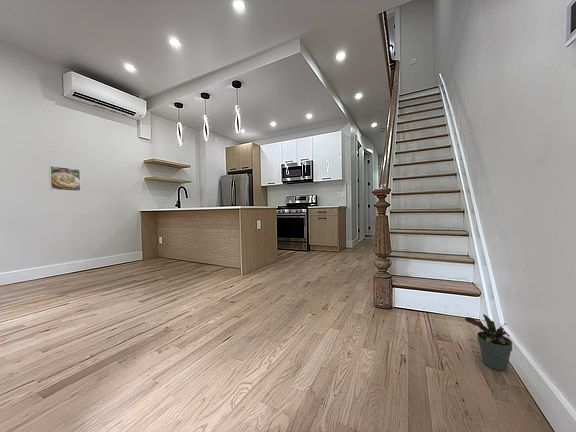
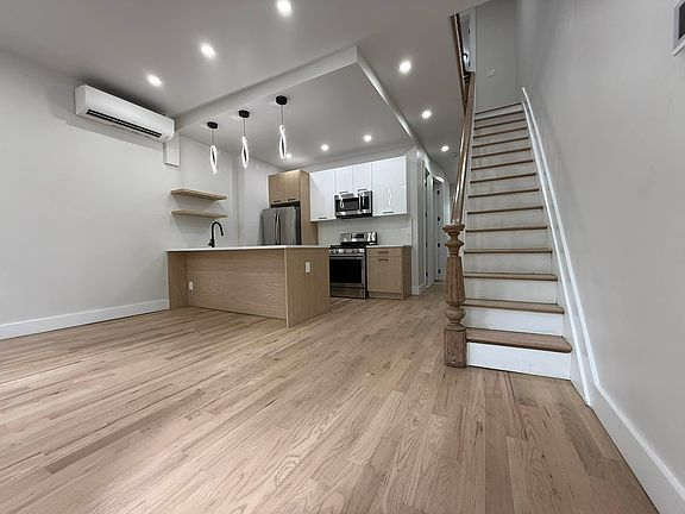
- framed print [48,165,82,192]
- potted plant [464,313,513,372]
